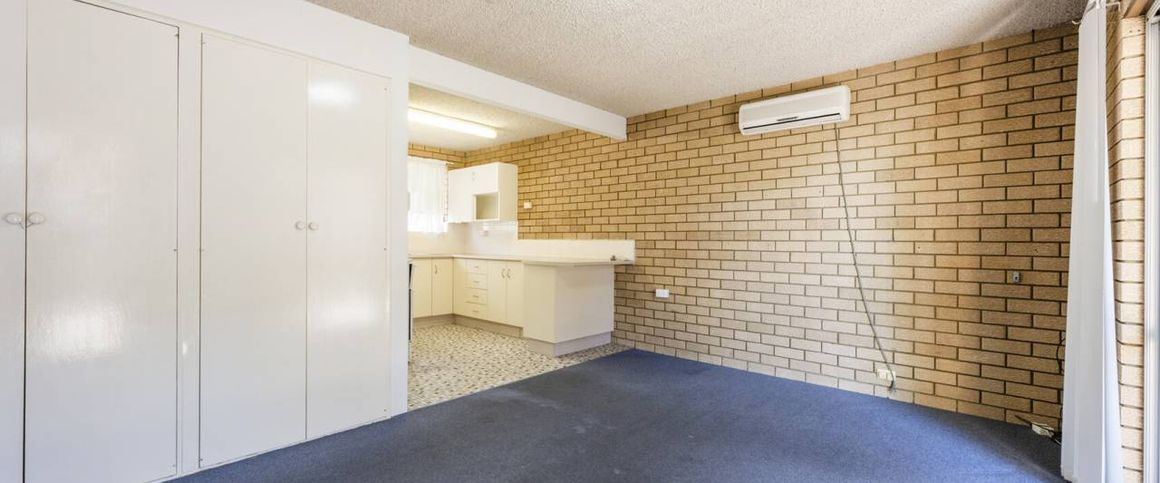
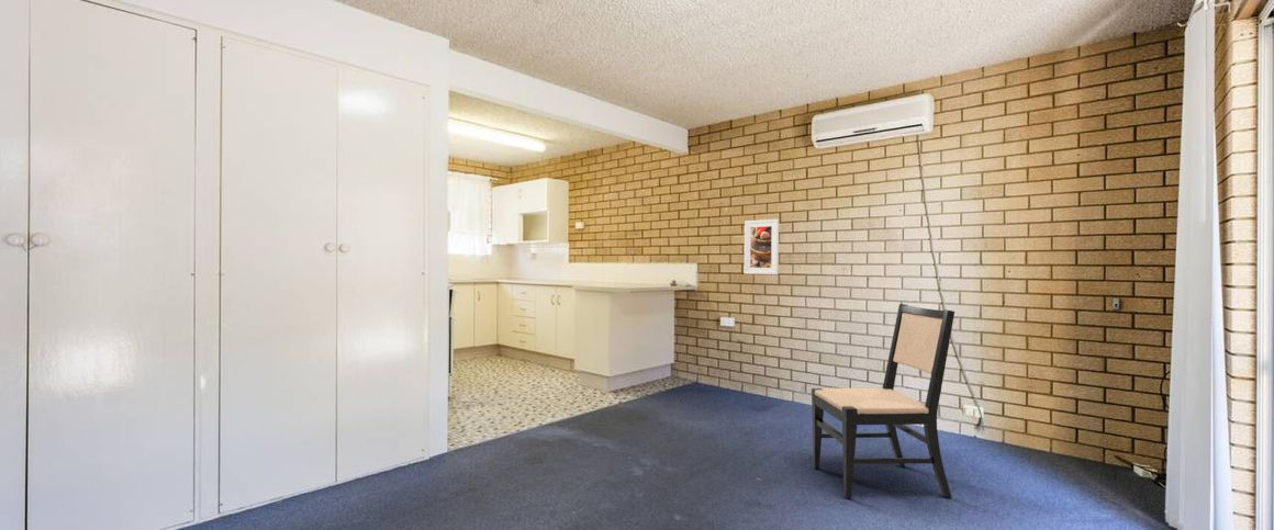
+ chair [811,303,955,500]
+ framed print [744,218,780,275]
